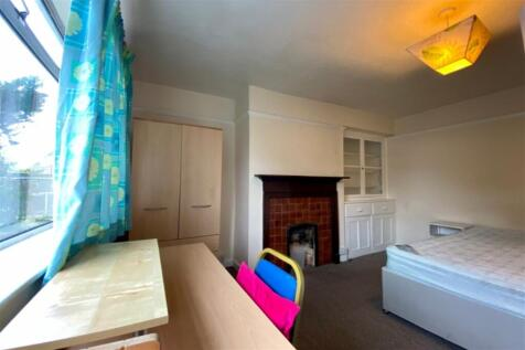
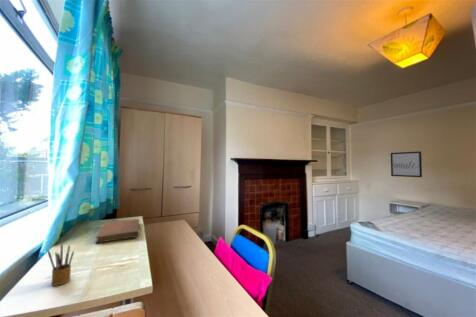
+ notebook [94,218,140,244]
+ wall art [390,150,423,178]
+ pencil box [47,243,75,287]
